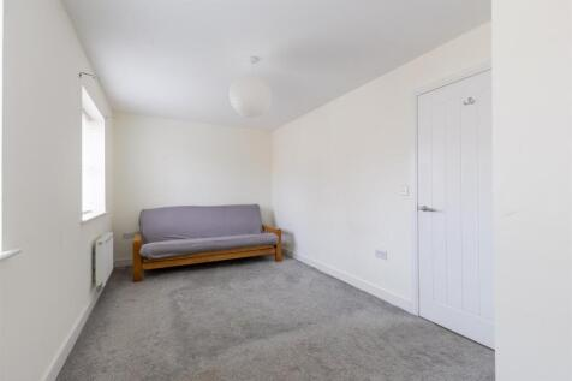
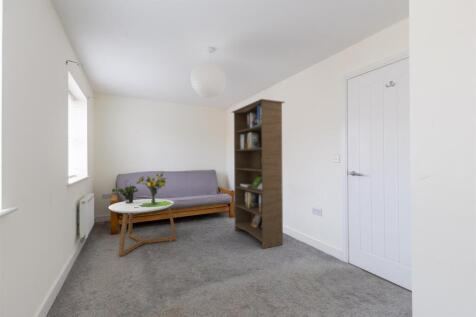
+ coffee table [108,198,178,257]
+ bookcase [231,98,286,250]
+ potted plant [111,179,140,204]
+ bouquet [134,171,172,208]
